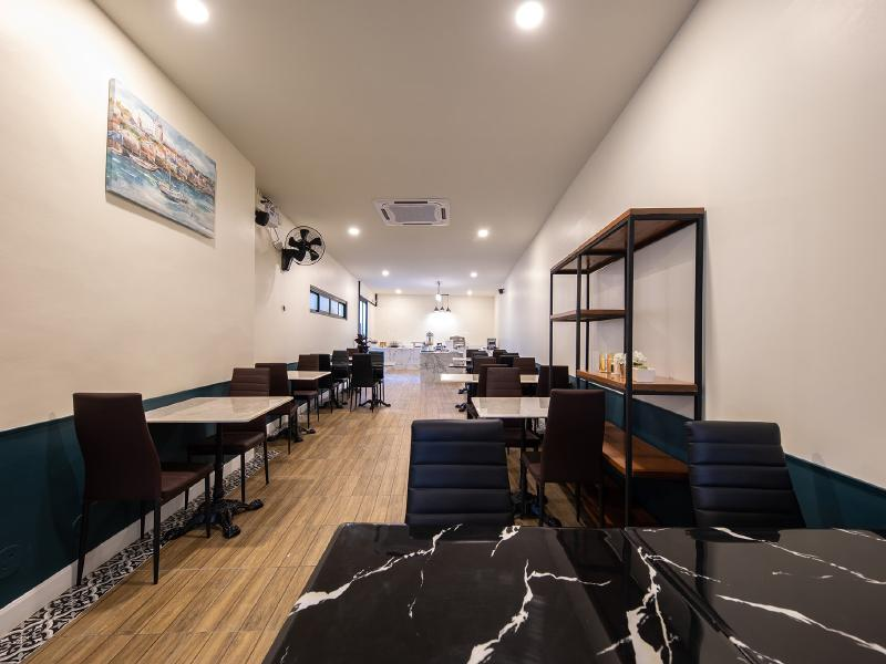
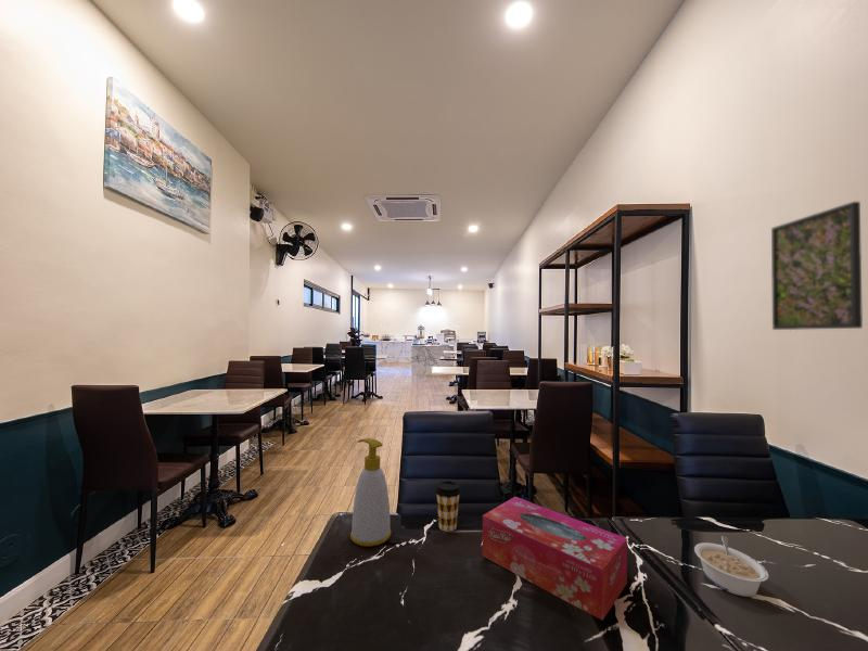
+ tissue box [481,496,628,621]
+ legume [693,535,769,598]
+ soap bottle [349,437,393,547]
+ coffee cup [434,480,462,533]
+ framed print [770,201,864,331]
